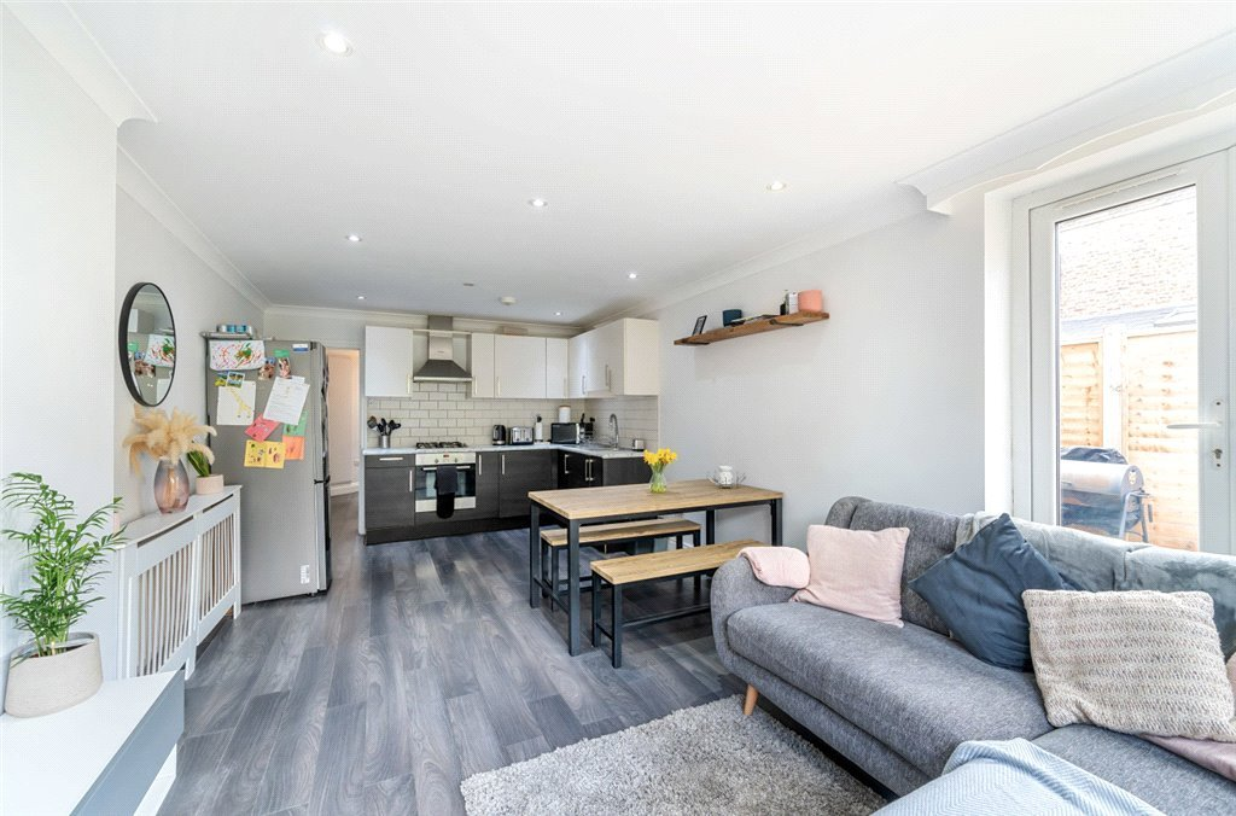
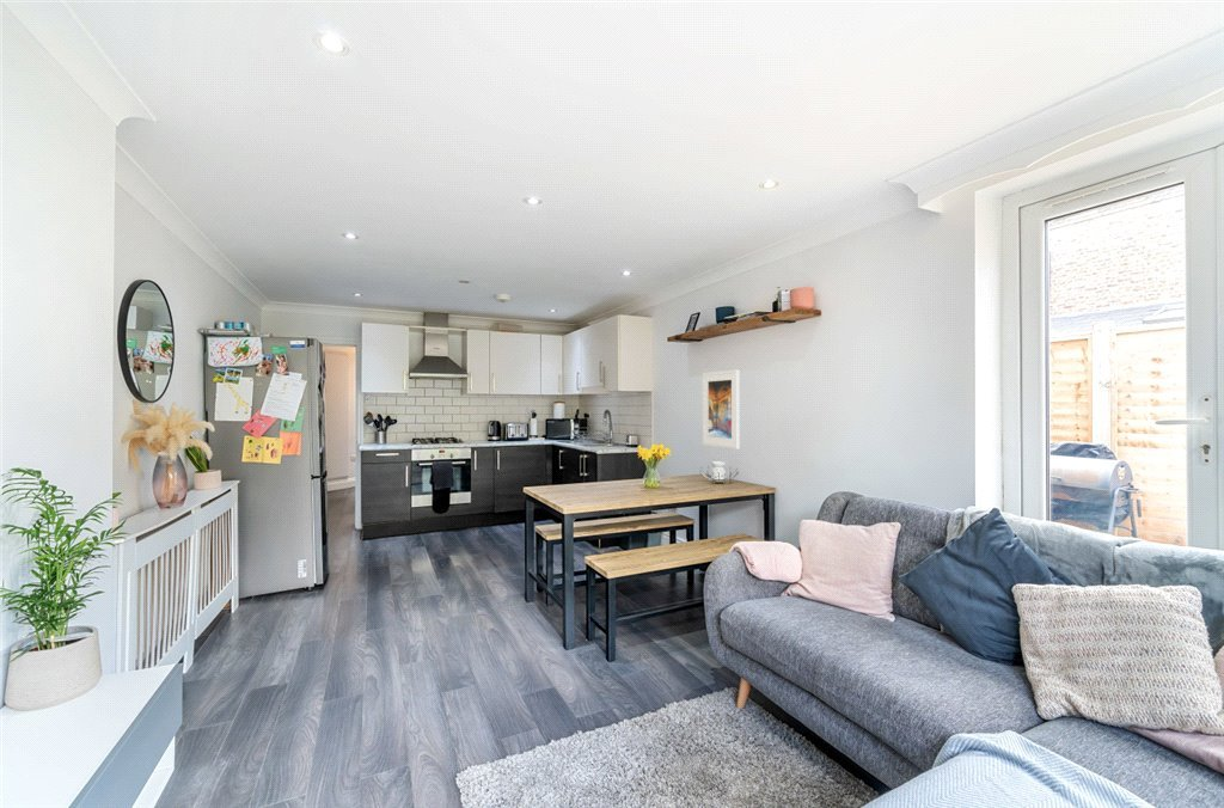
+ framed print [702,368,741,449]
